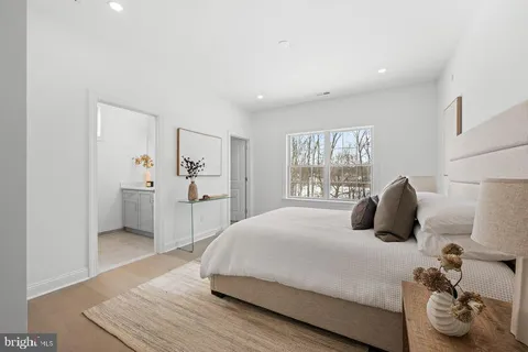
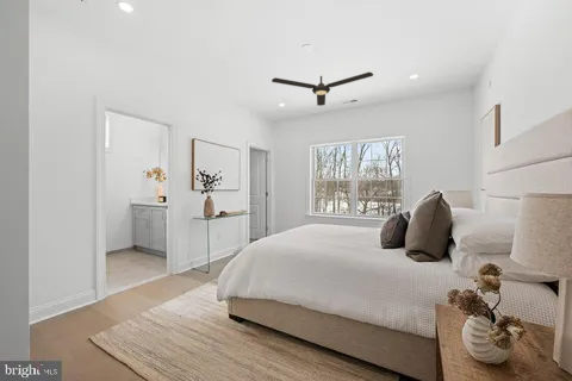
+ ceiling fan [271,71,374,107]
